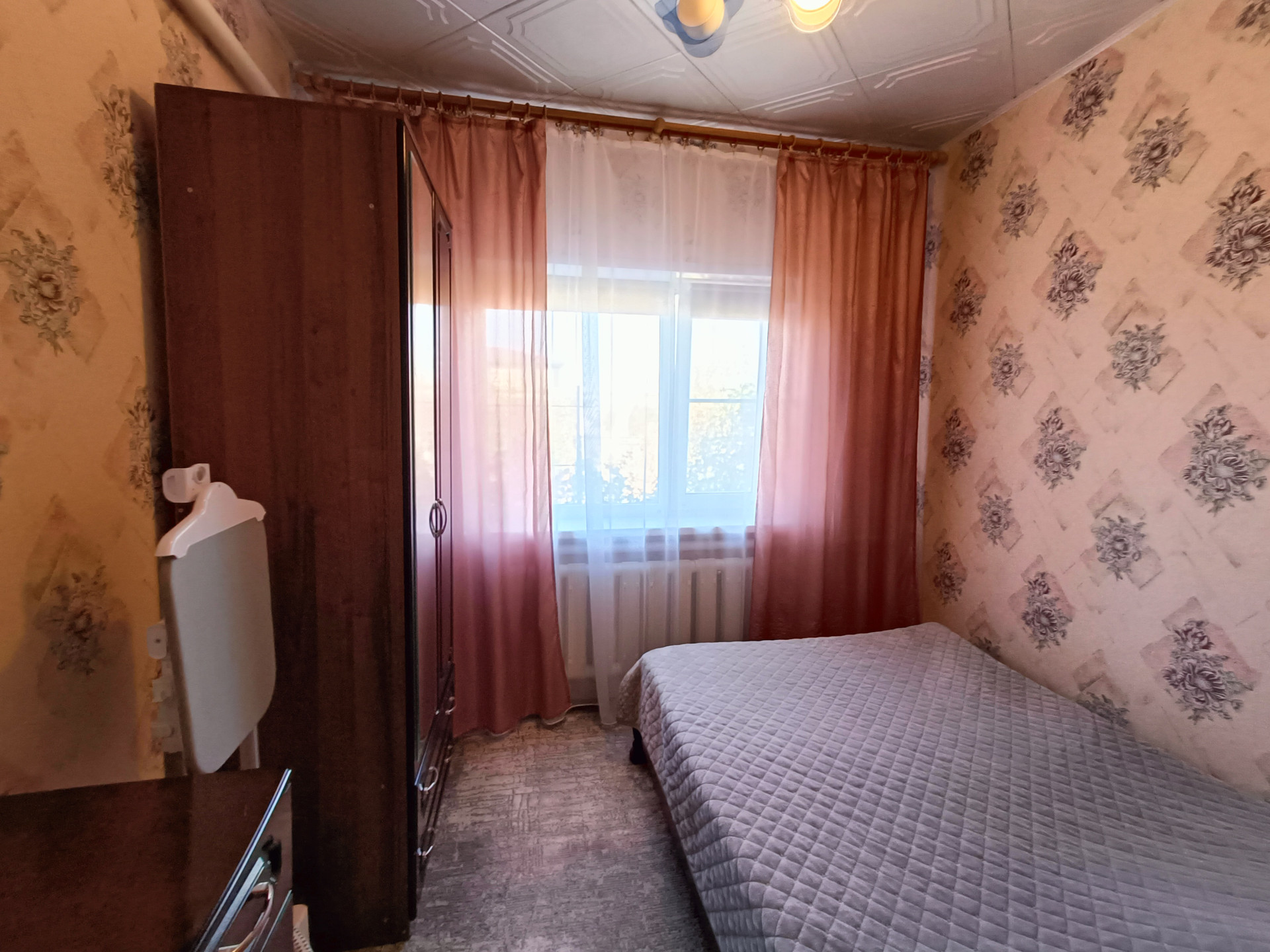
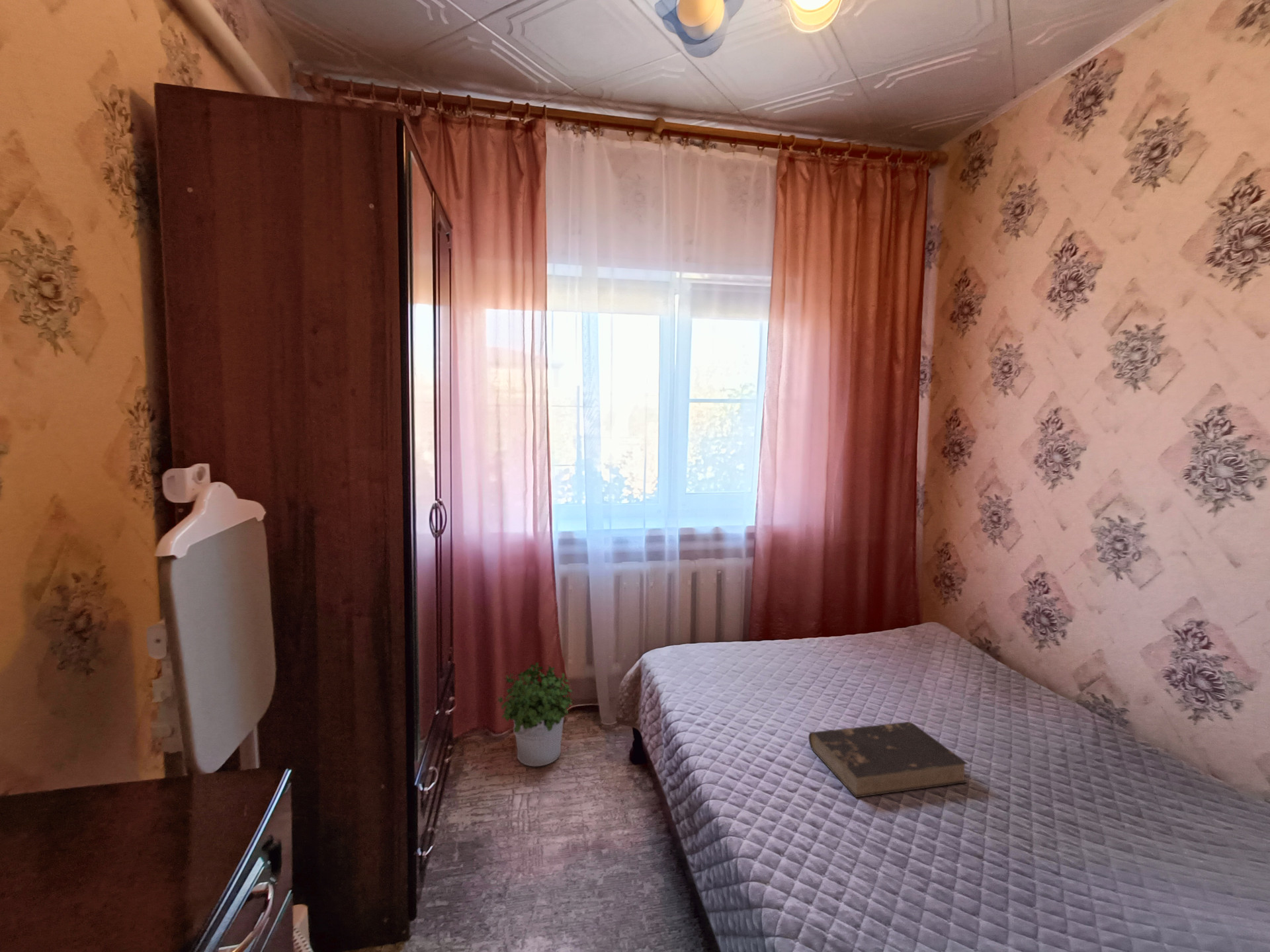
+ potted plant [496,662,573,767]
+ book [808,721,969,798]
